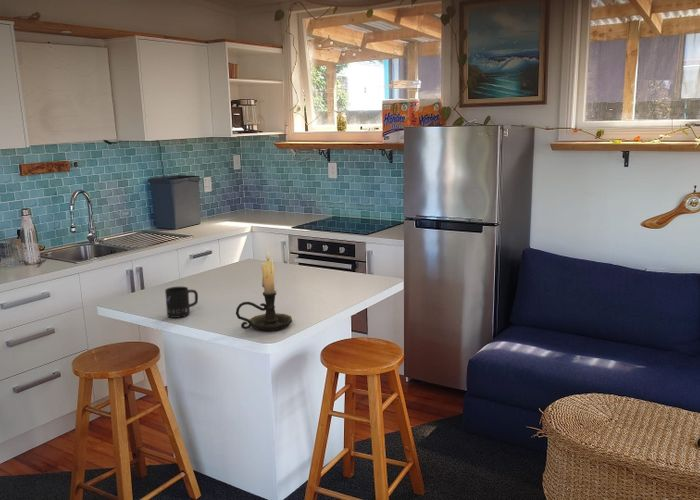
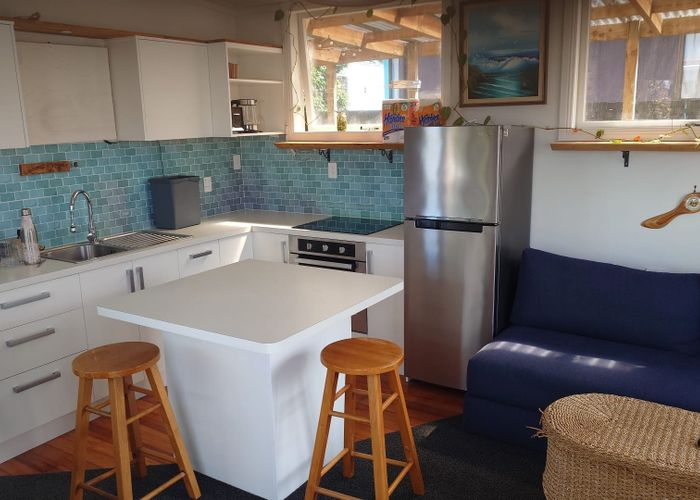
- mug [164,286,199,319]
- candle holder [235,247,293,332]
